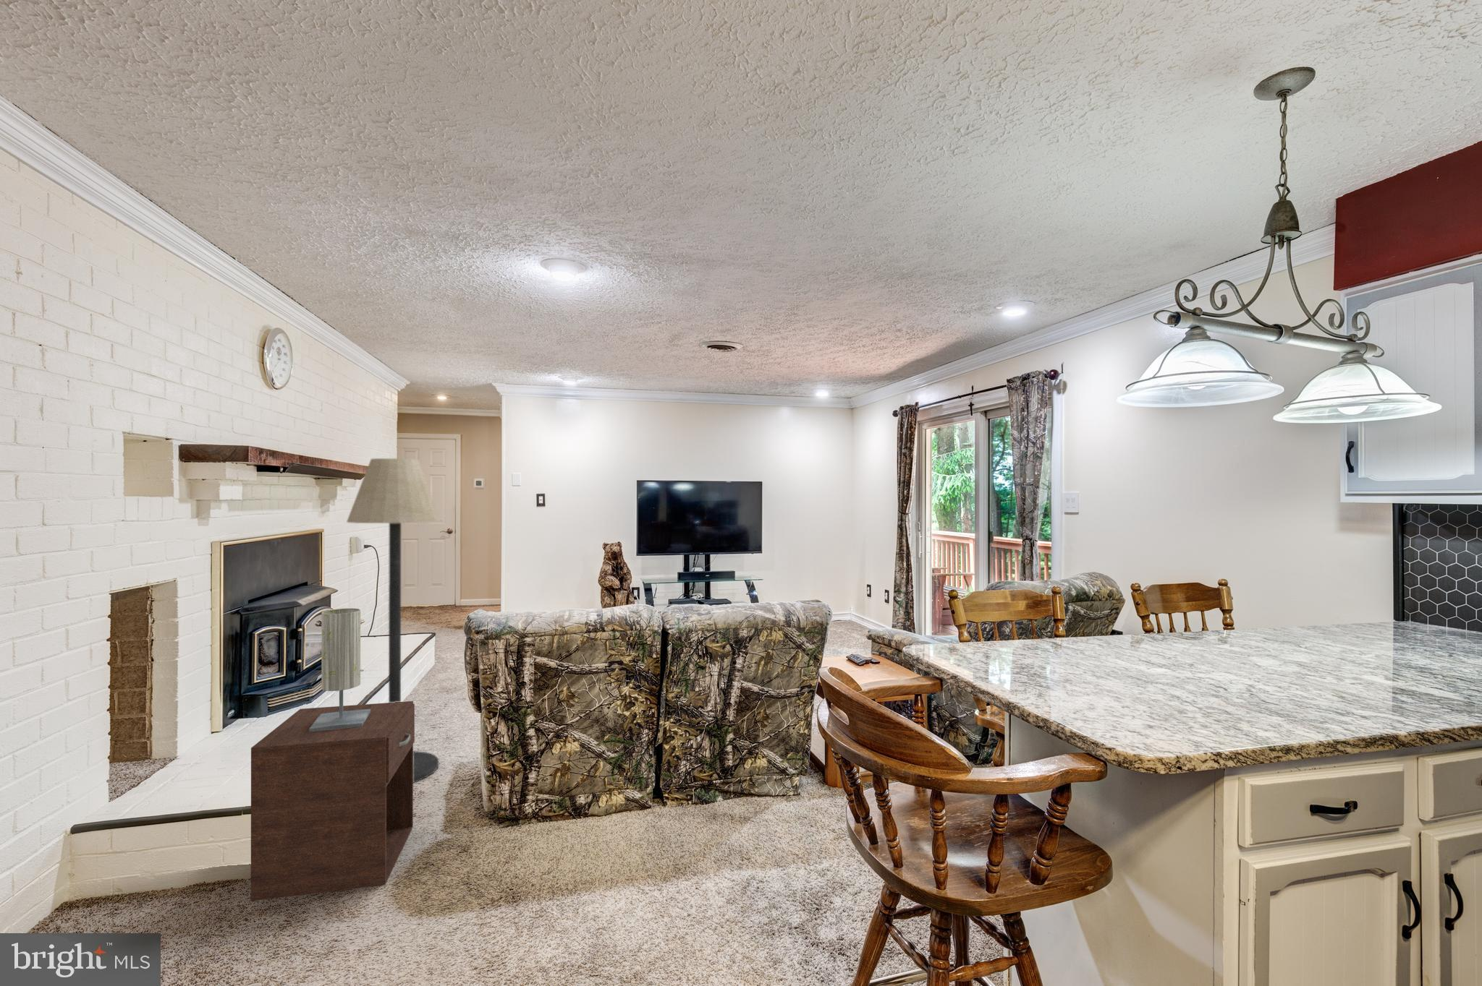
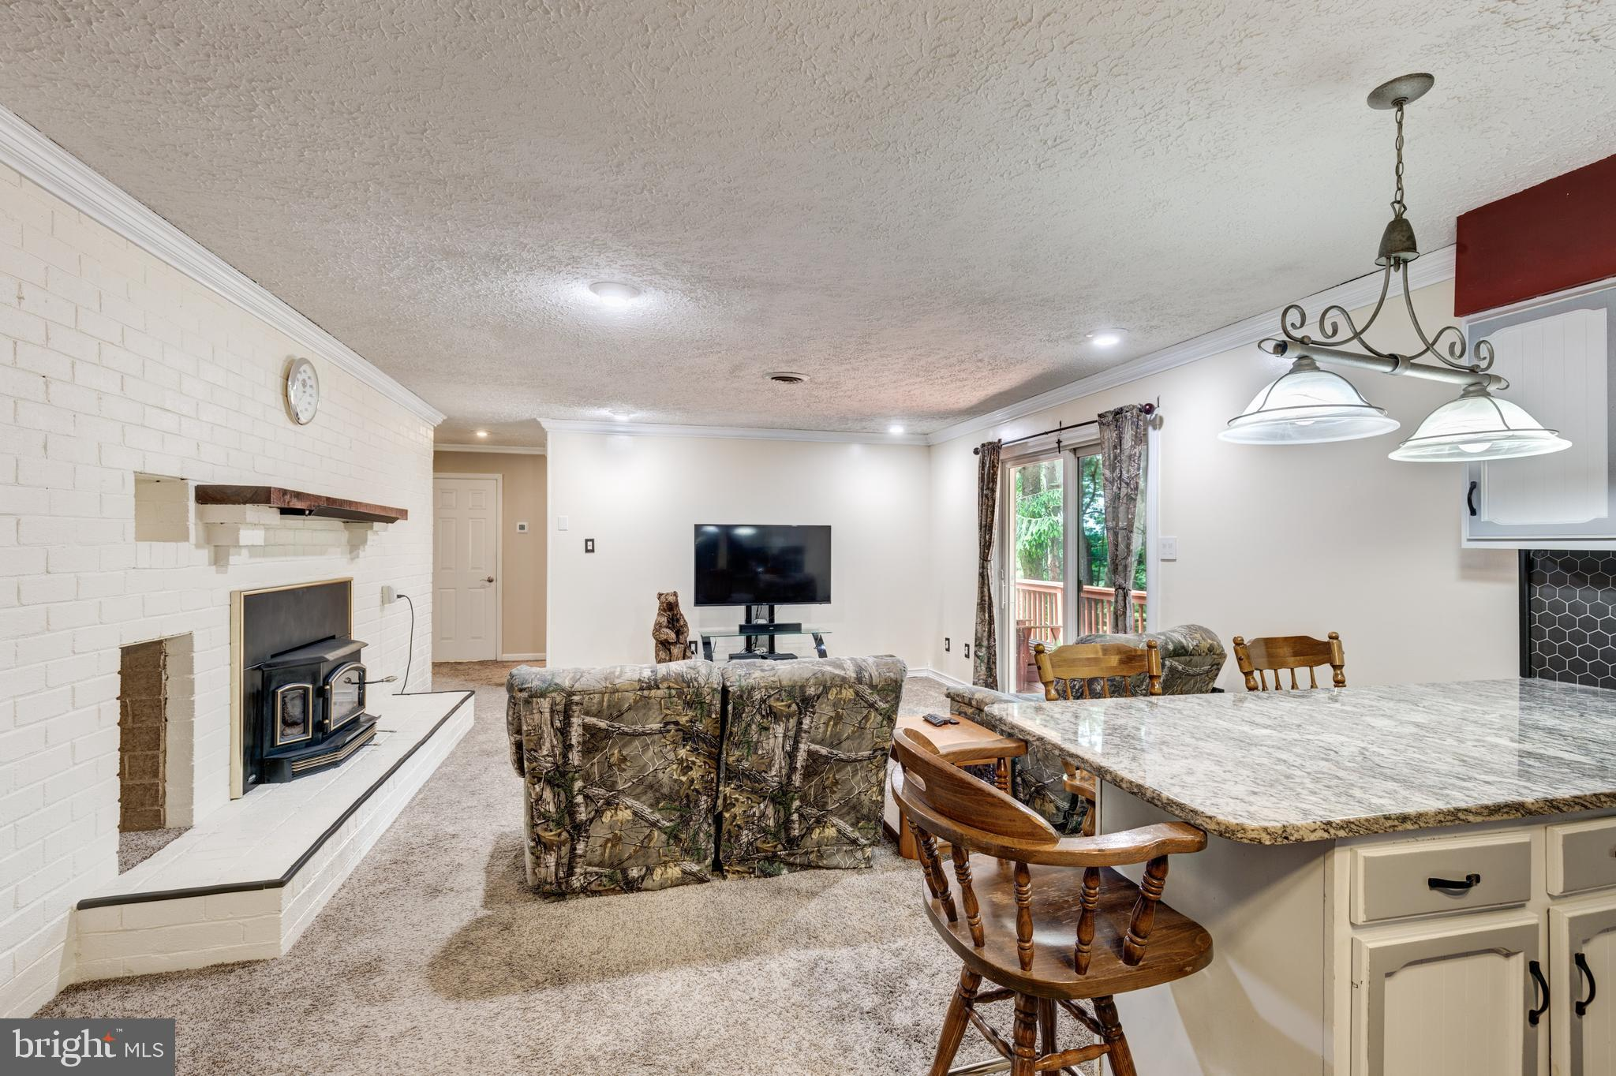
- nightstand [250,701,415,901]
- table lamp [309,607,371,732]
- floor lamp [346,458,442,784]
